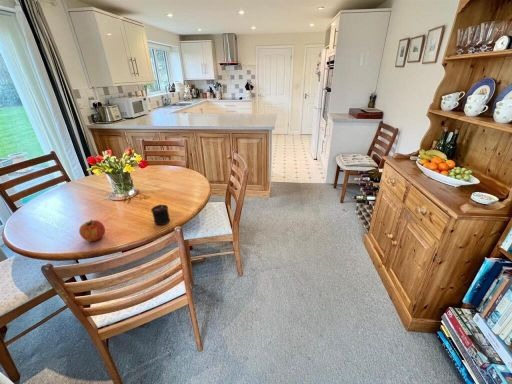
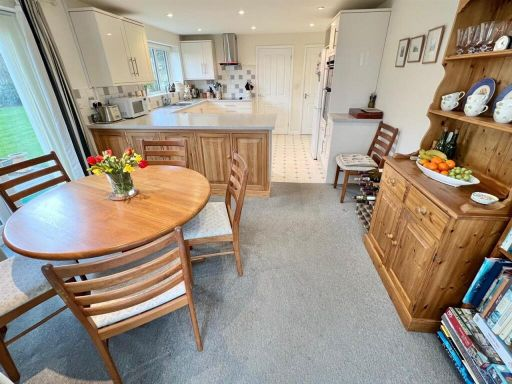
- candle [150,204,171,226]
- apple [78,219,106,242]
